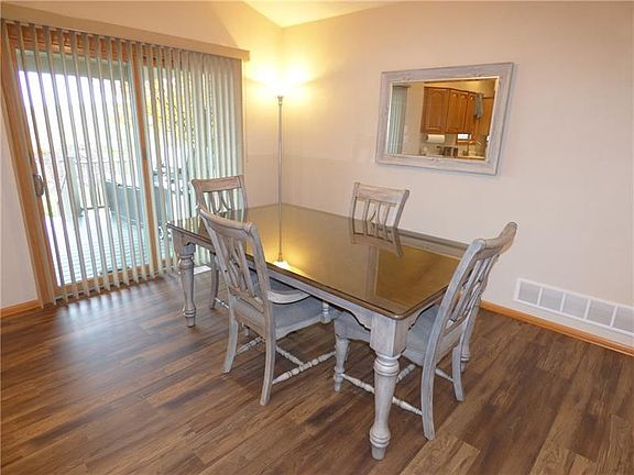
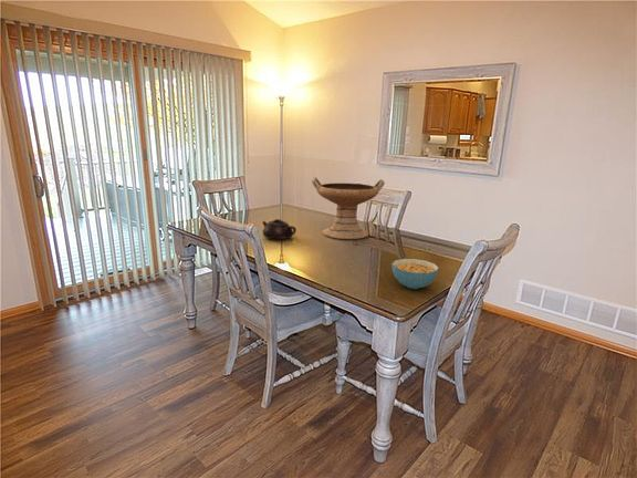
+ teapot [261,218,297,240]
+ cereal bowl [390,258,440,290]
+ decorative bowl [311,176,386,240]
